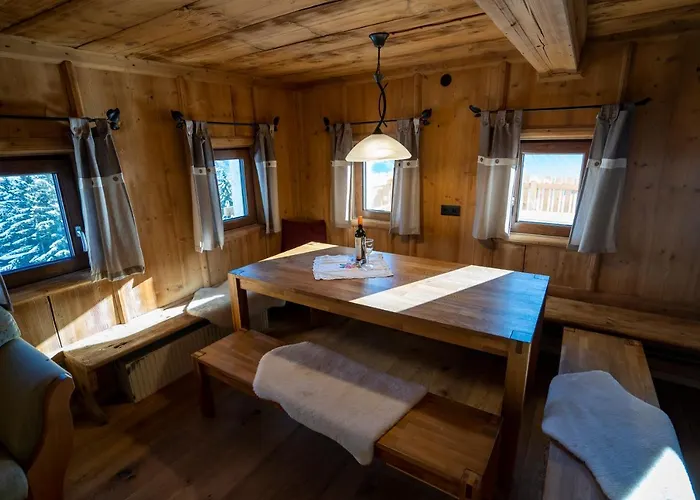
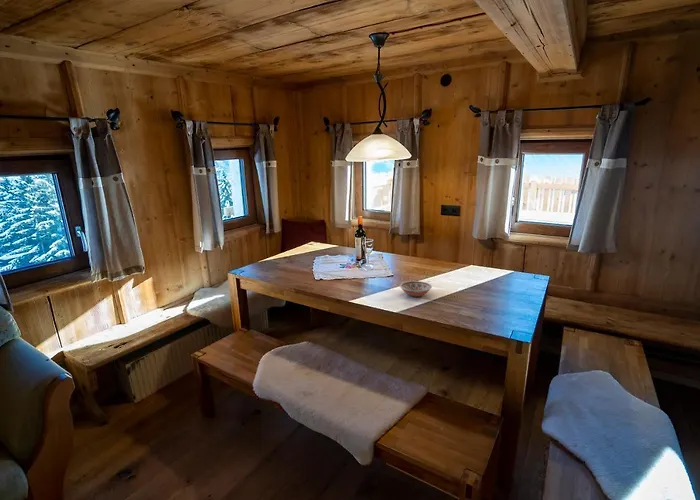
+ bowl [399,280,433,298]
